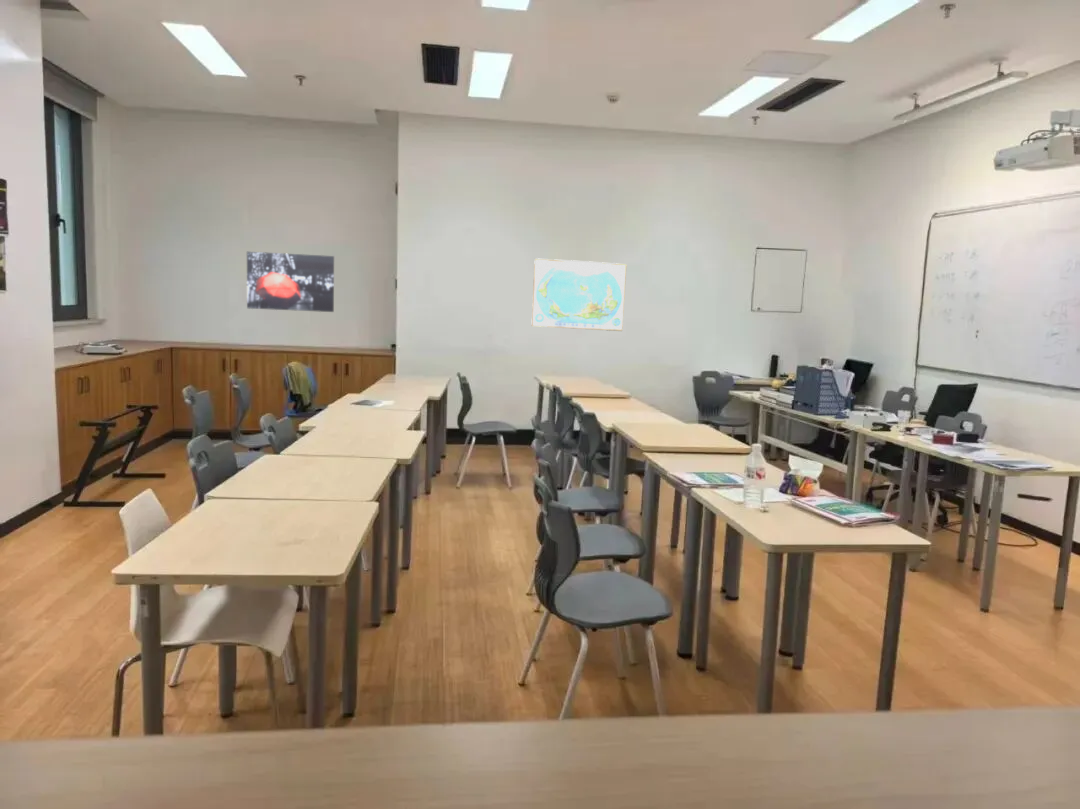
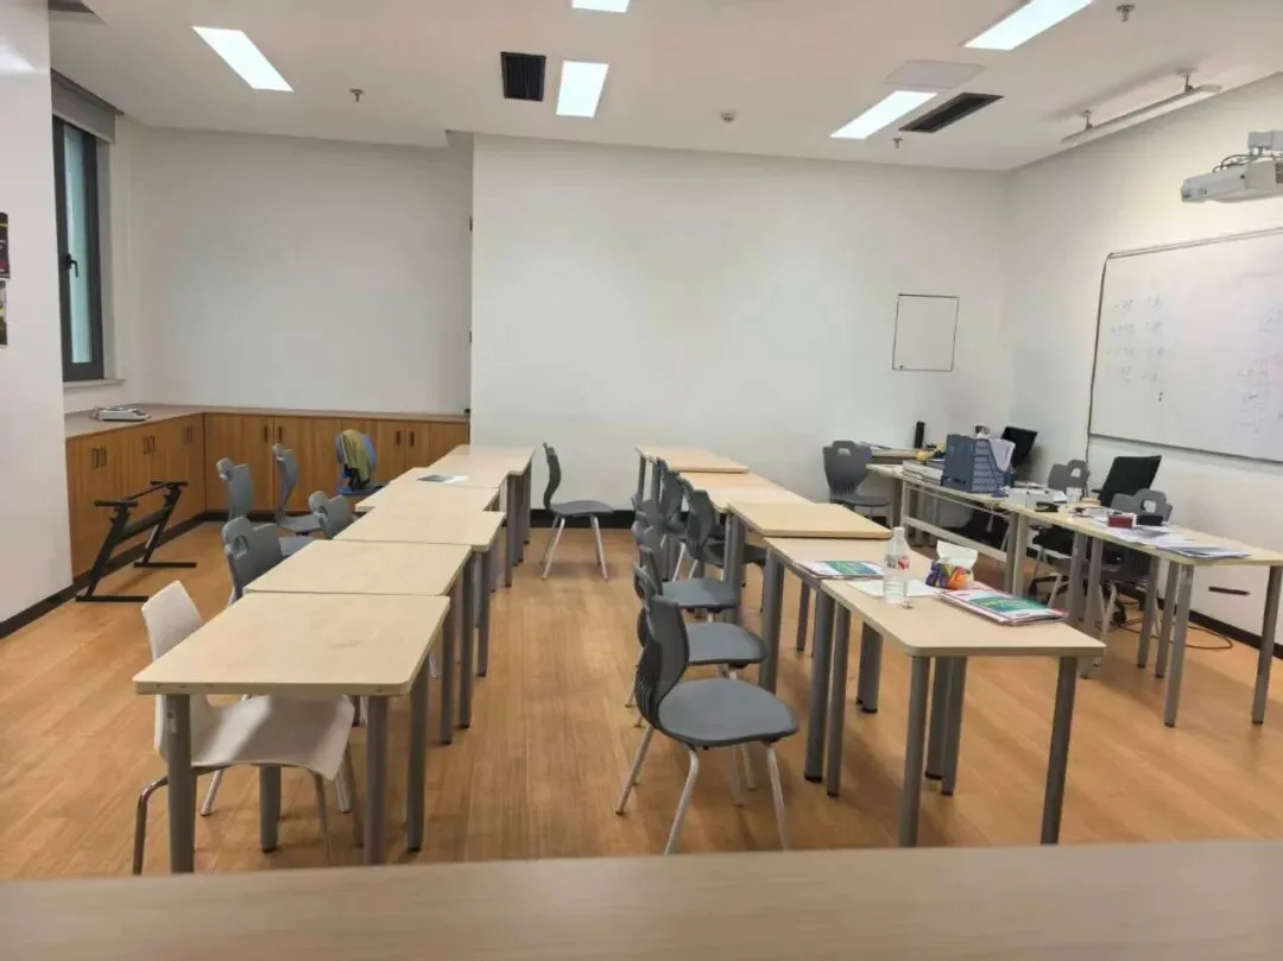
- world map [531,257,628,332]
- wall art [246,251,335,313]
